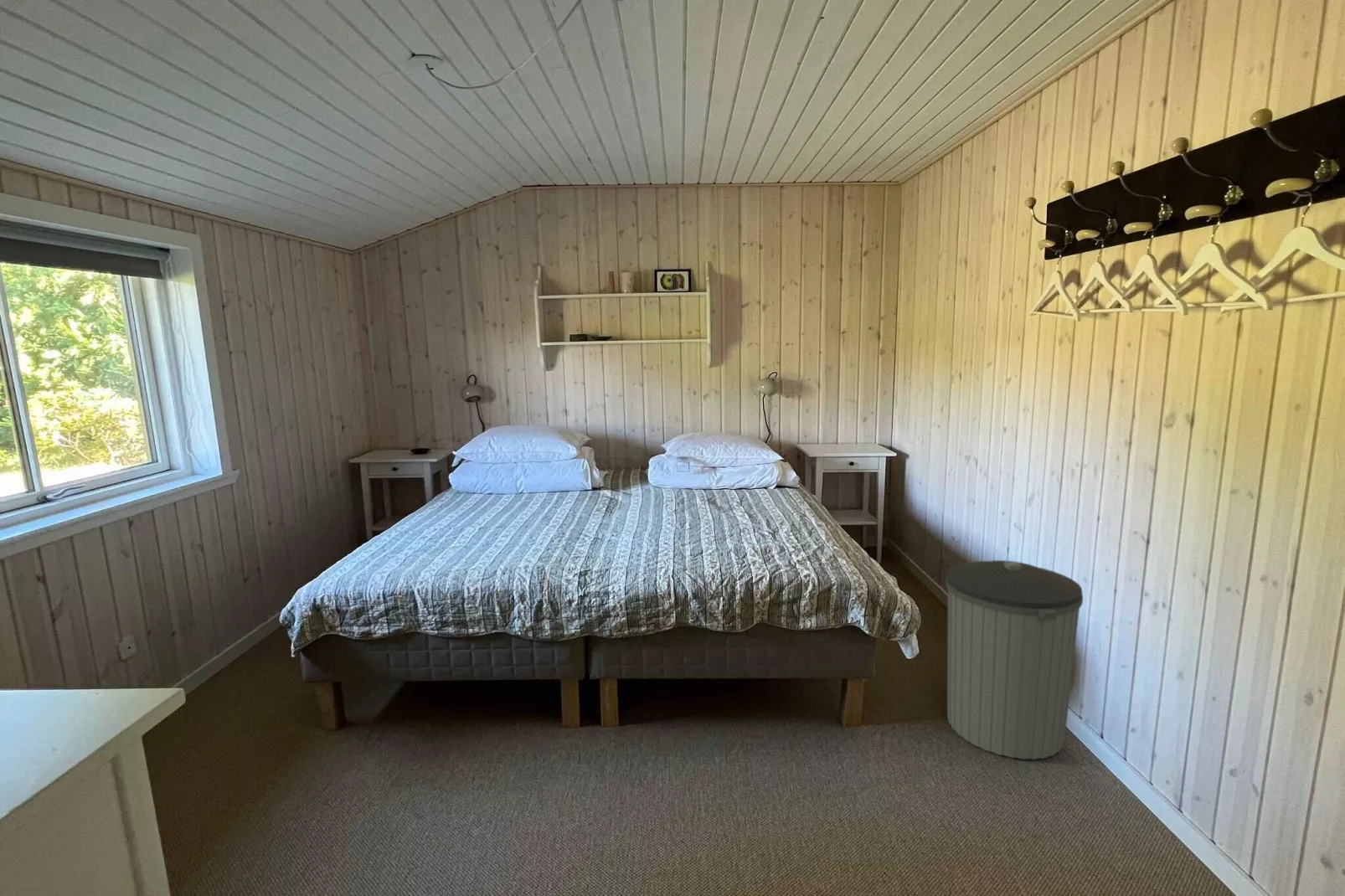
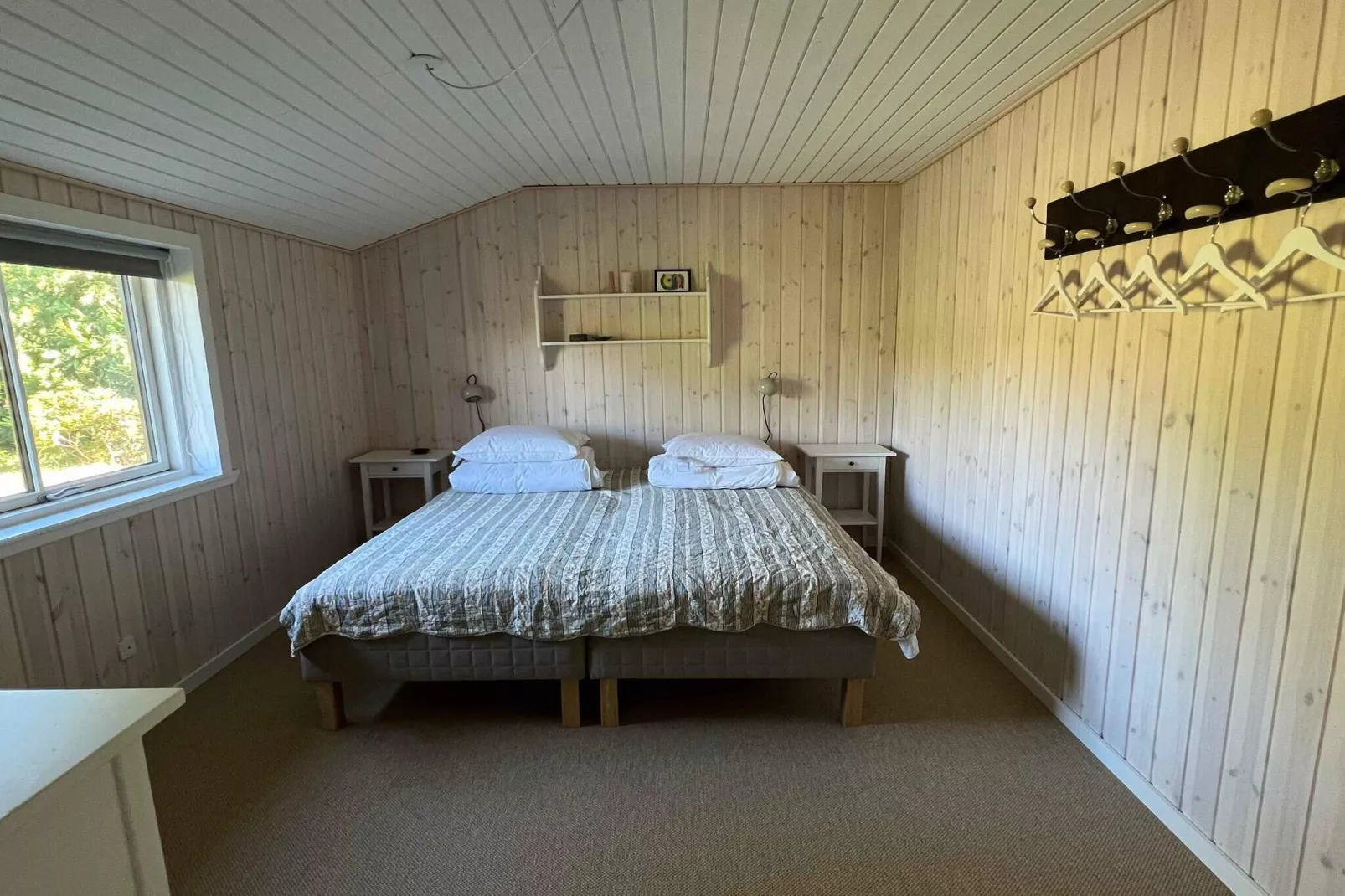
- trash can [945,559,1084,760]
